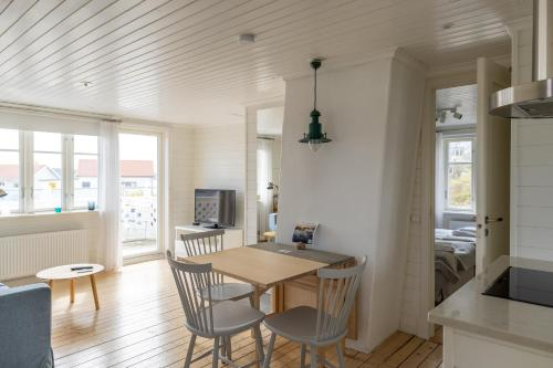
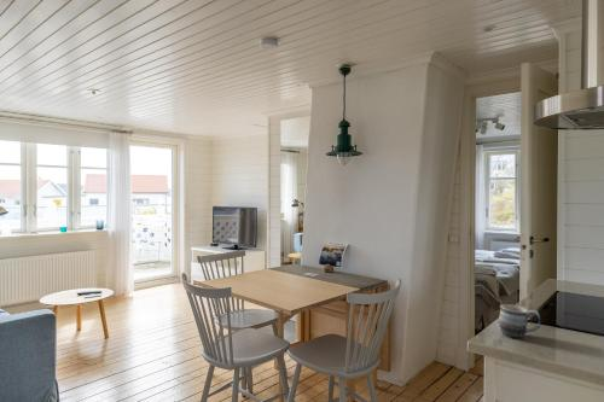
+ mug [498,303,541,339]
